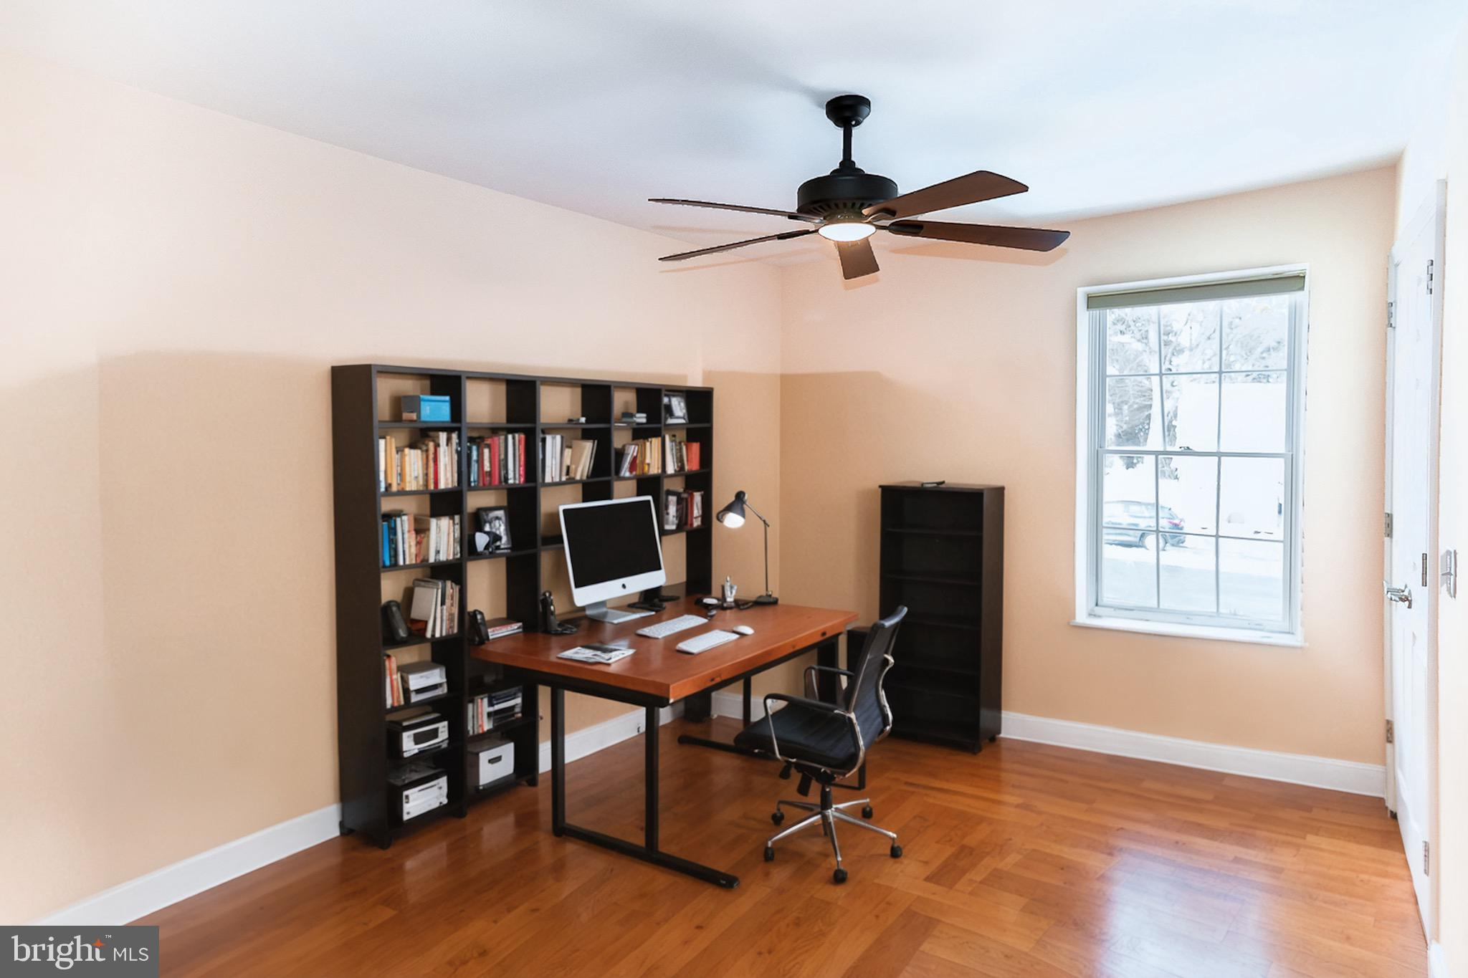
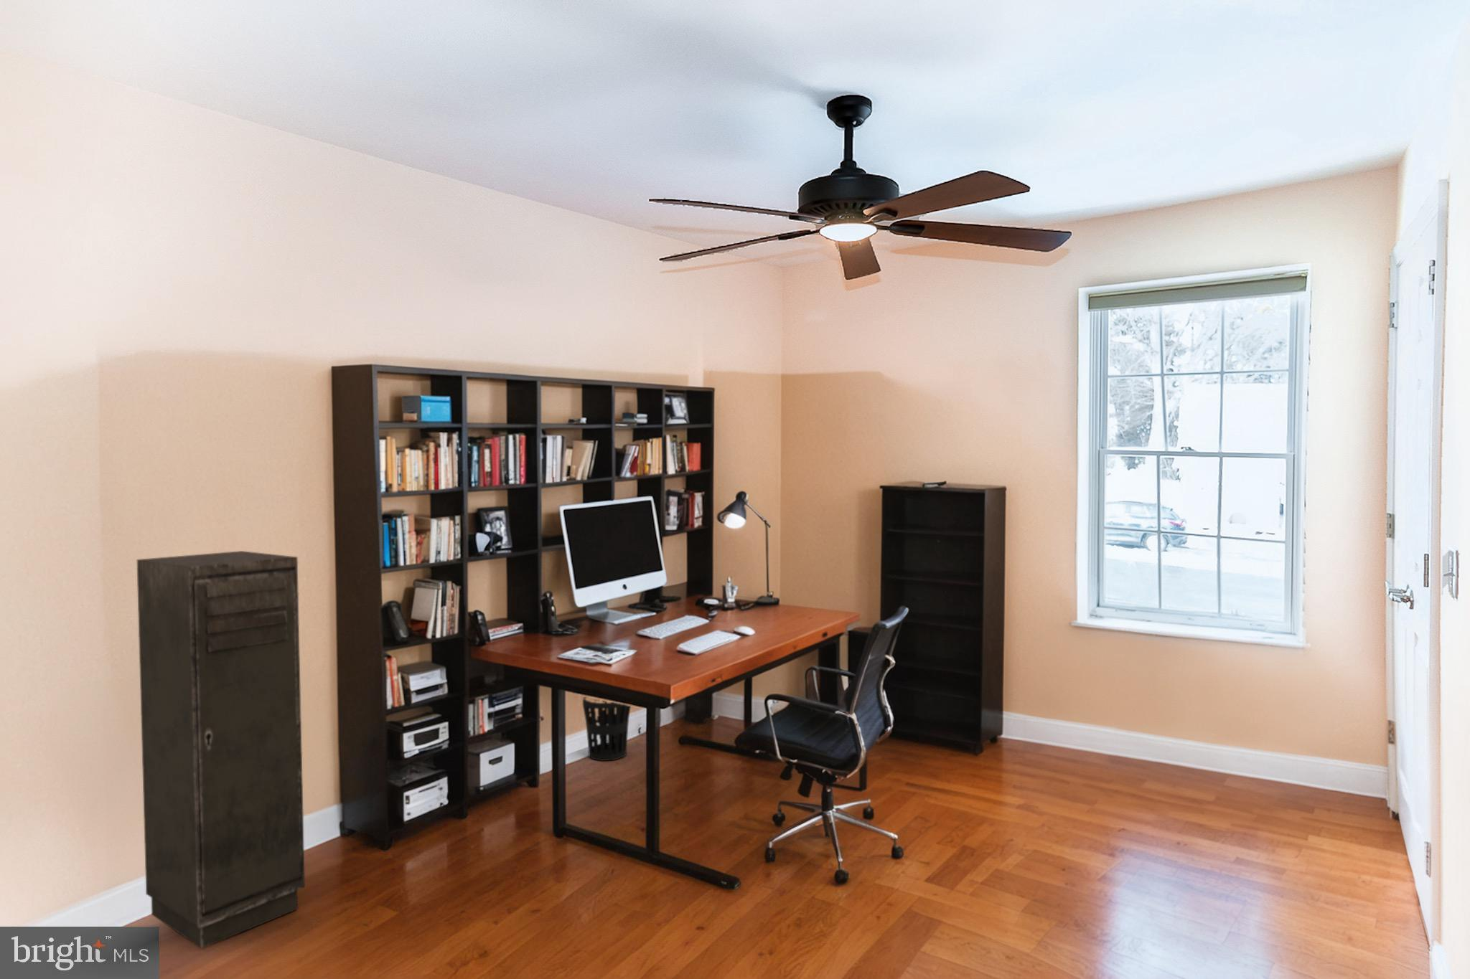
+ wastebasket [581,696,632,762]
+ storage cabinet [136,550,306,948]
